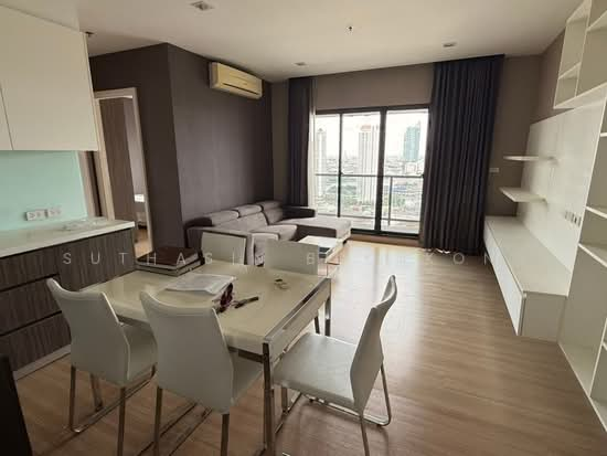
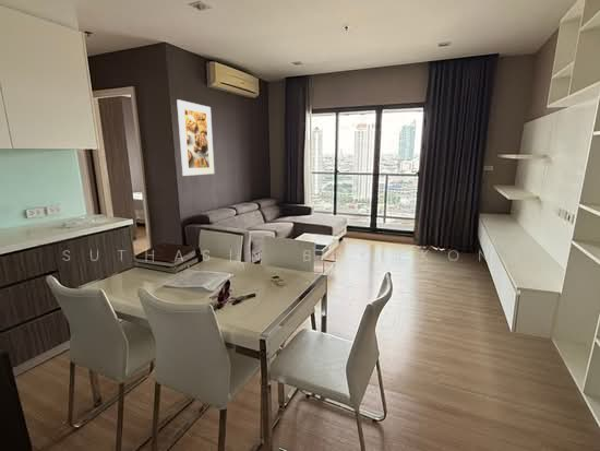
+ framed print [176,98,215,177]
